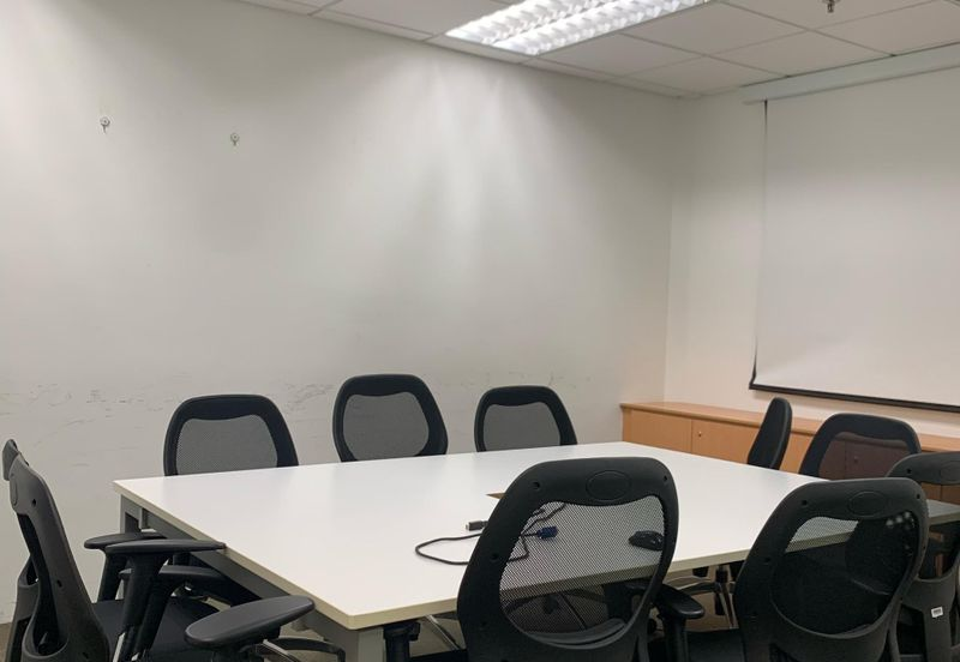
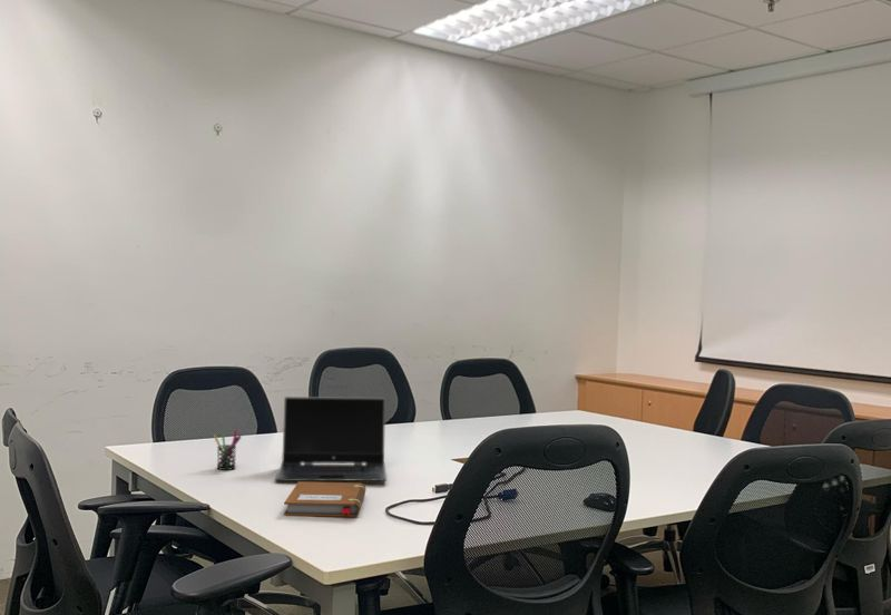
+ laptop computer [274,396,388,482]
+ notebook [283,480,366,518]
+ pen holder [213,429,243,471]
